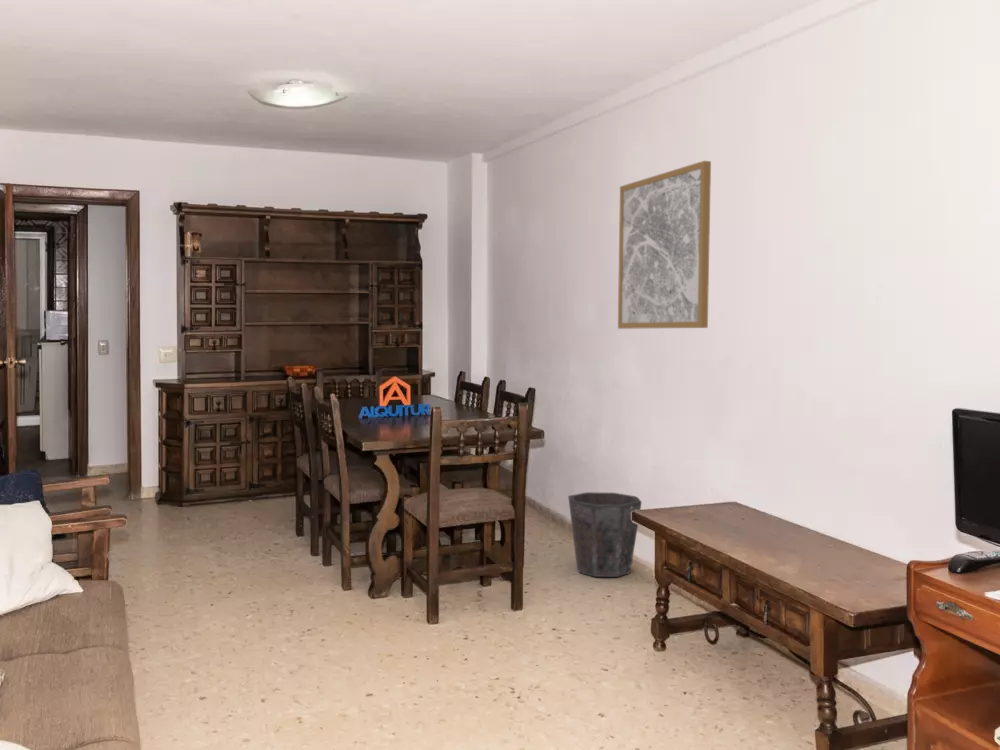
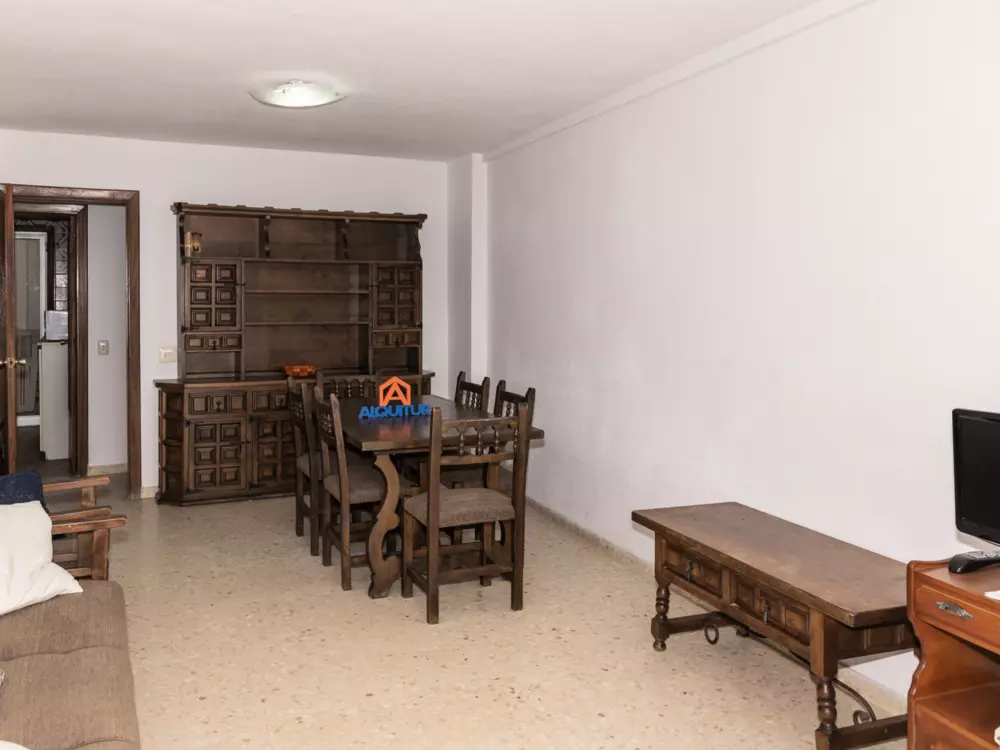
- wall art [617,160,712,330]
- waste bin [567,491,643,578]
